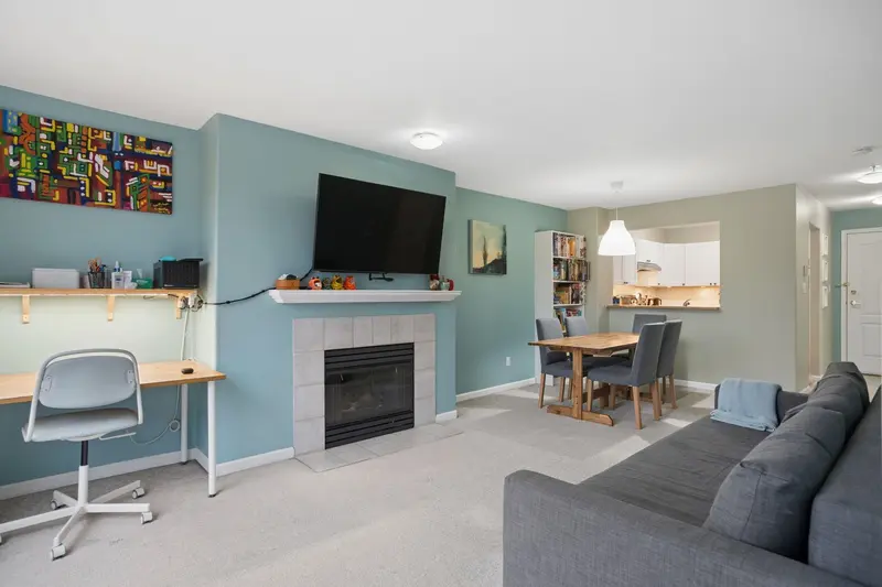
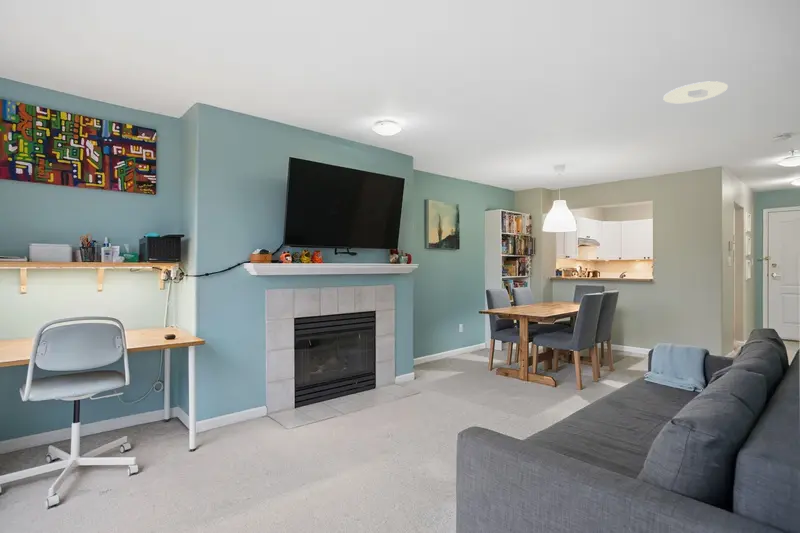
+ recessed light [663,80,729,104]
